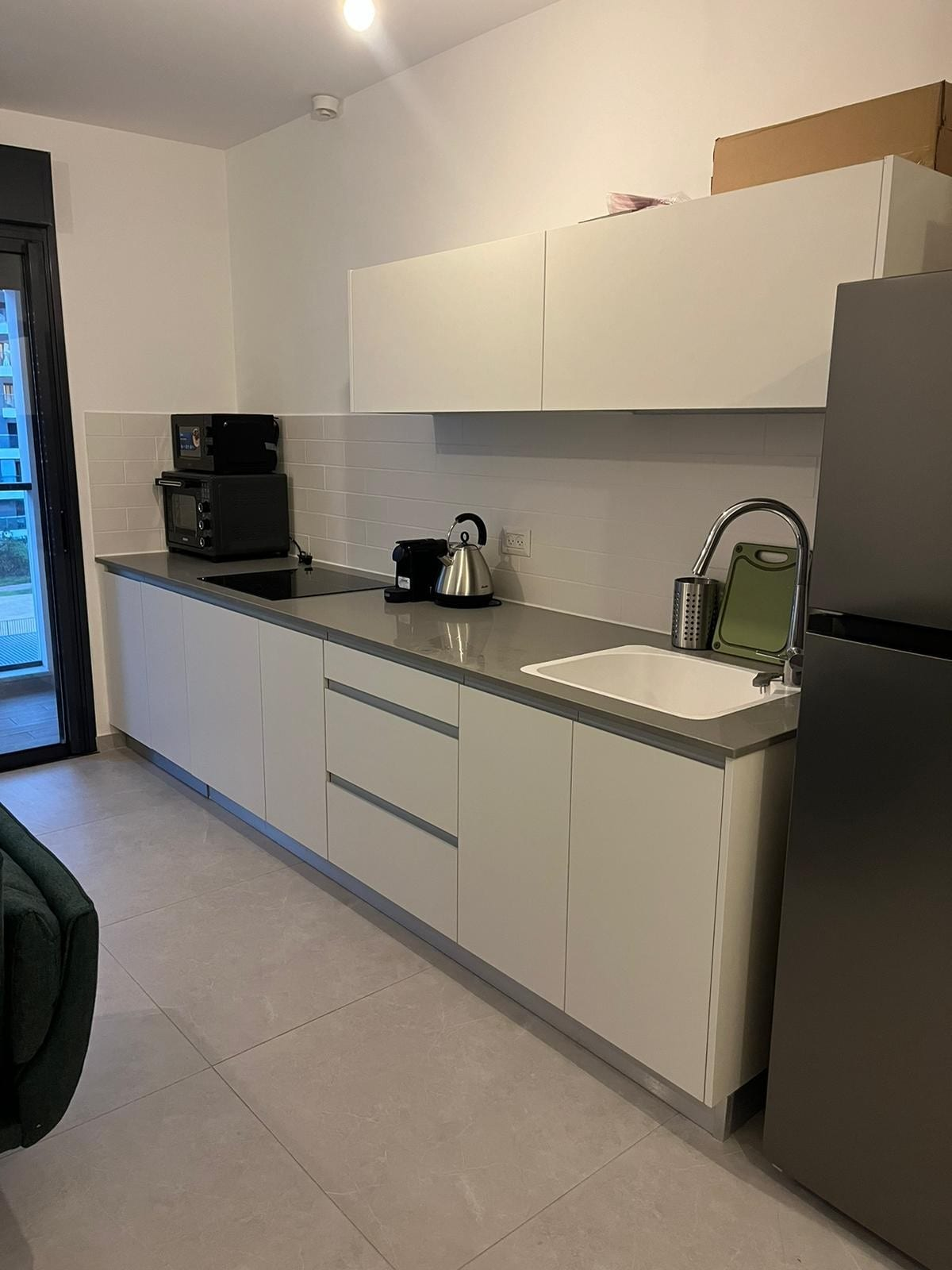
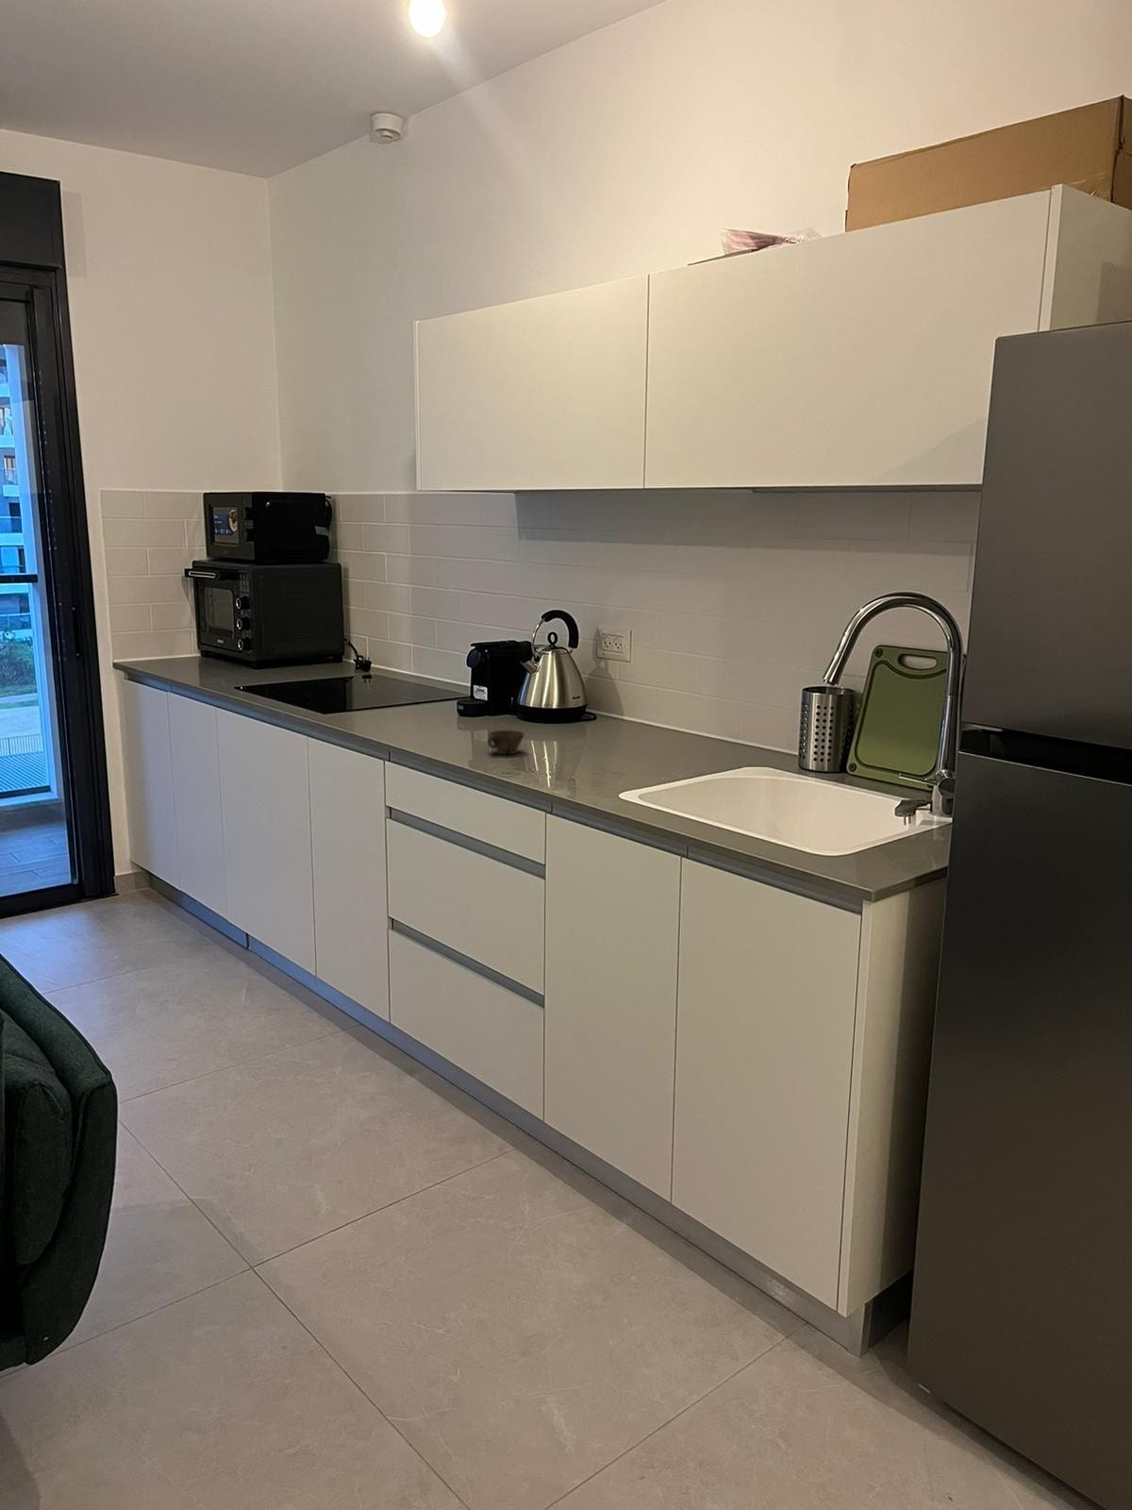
+ cup [486,729,526,755]
